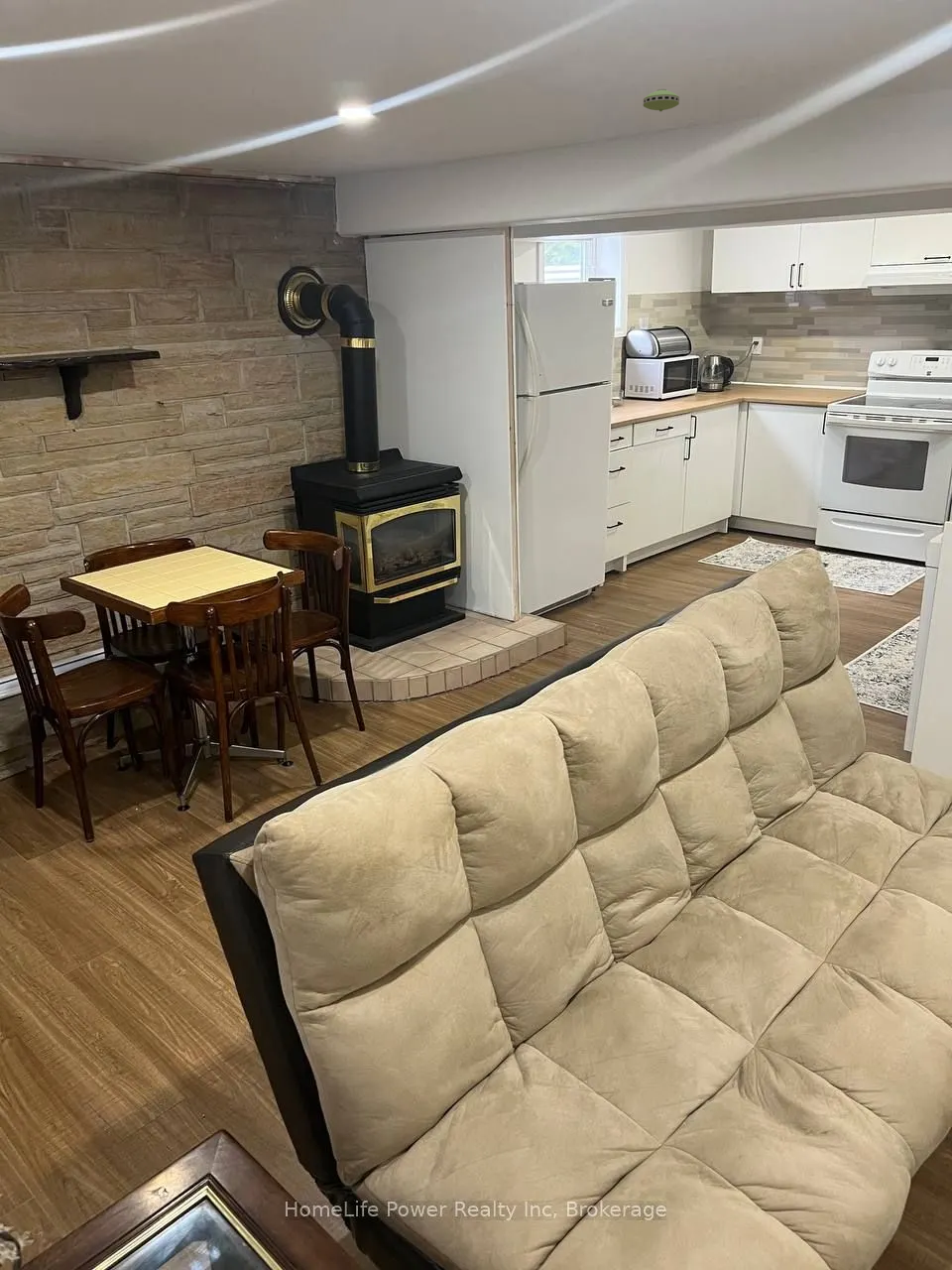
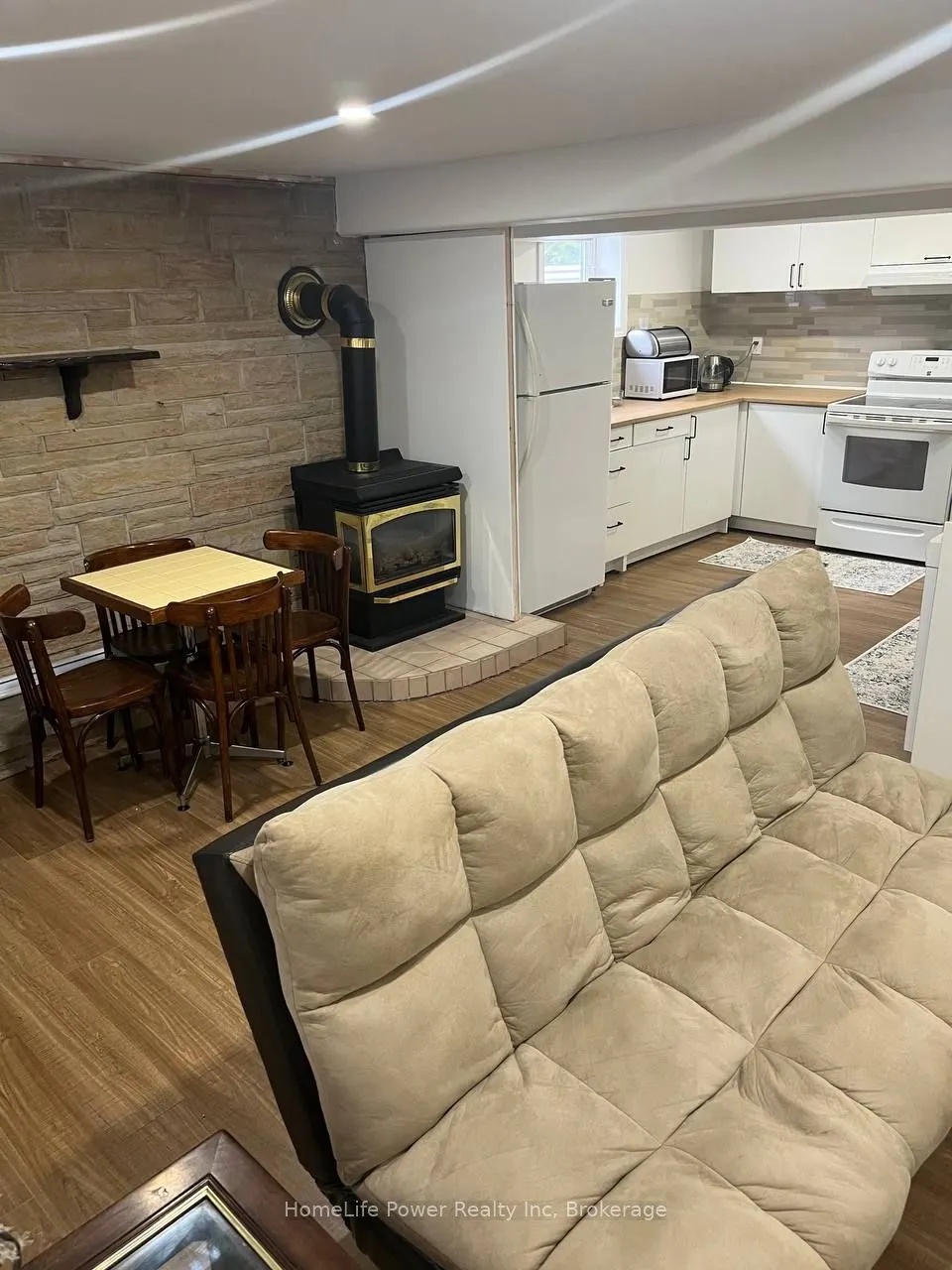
- smoke detector [643,88,680,112]
